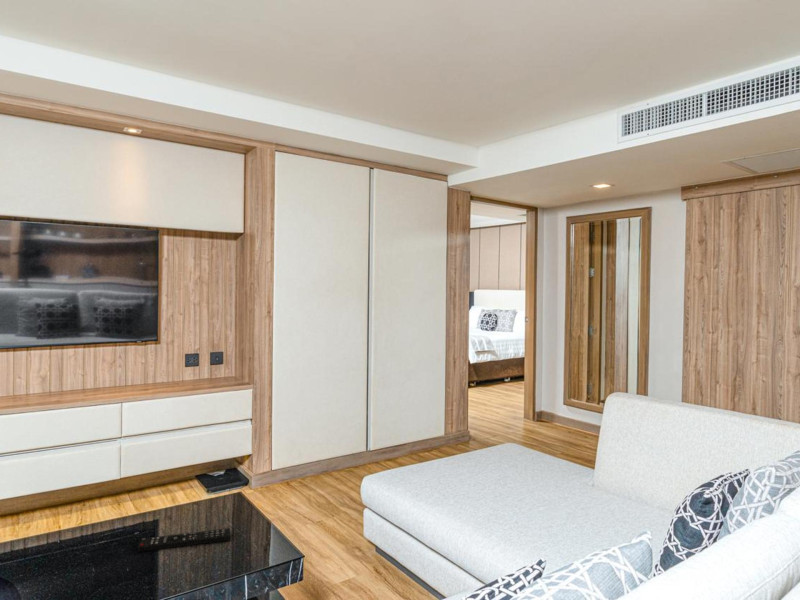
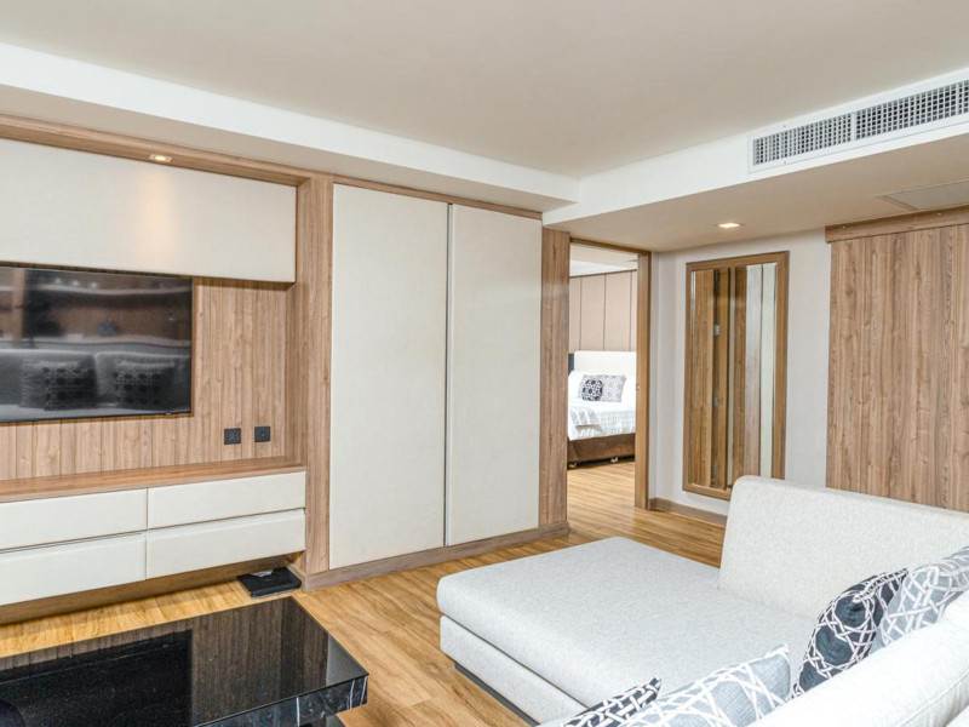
- remote control [137,527,231,553]
